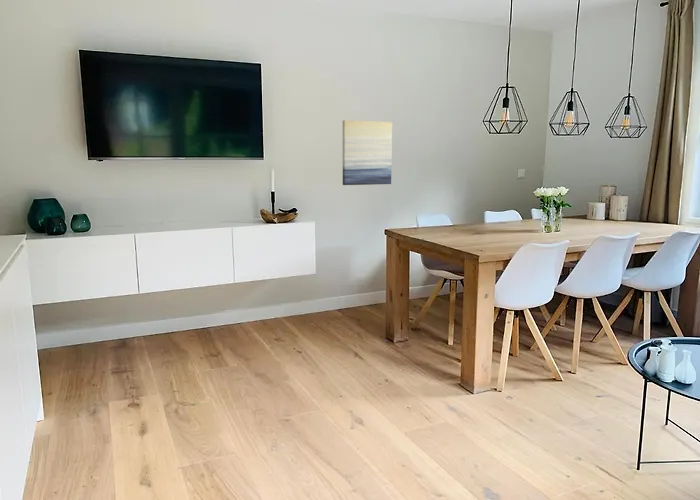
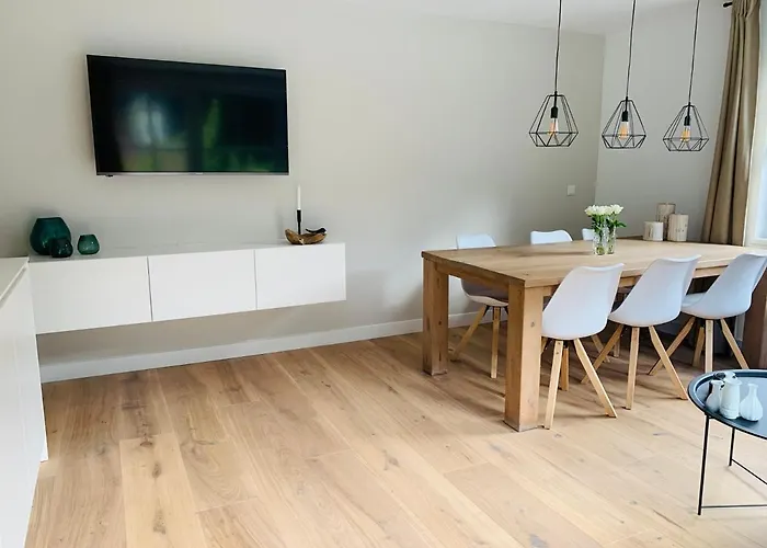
- wall art [342,119,393,186]
